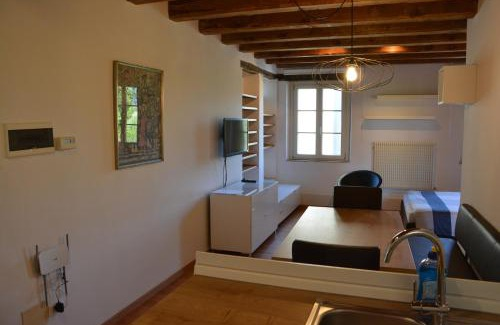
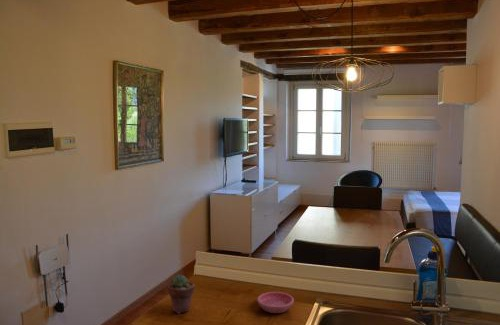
+ saucer [256,291,295,314]
+ potted succulent [167,274,196,315]
